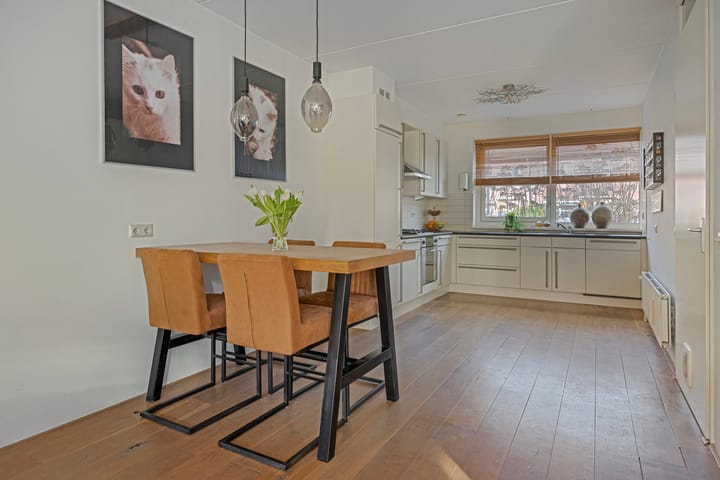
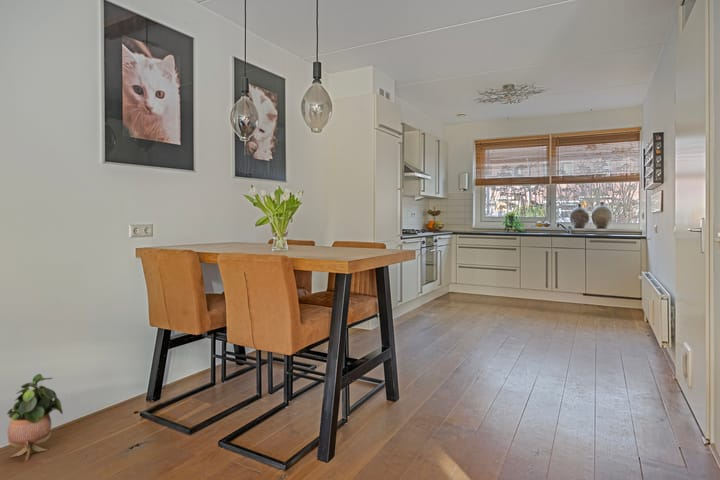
+ potted plant [6,373,64,462]
